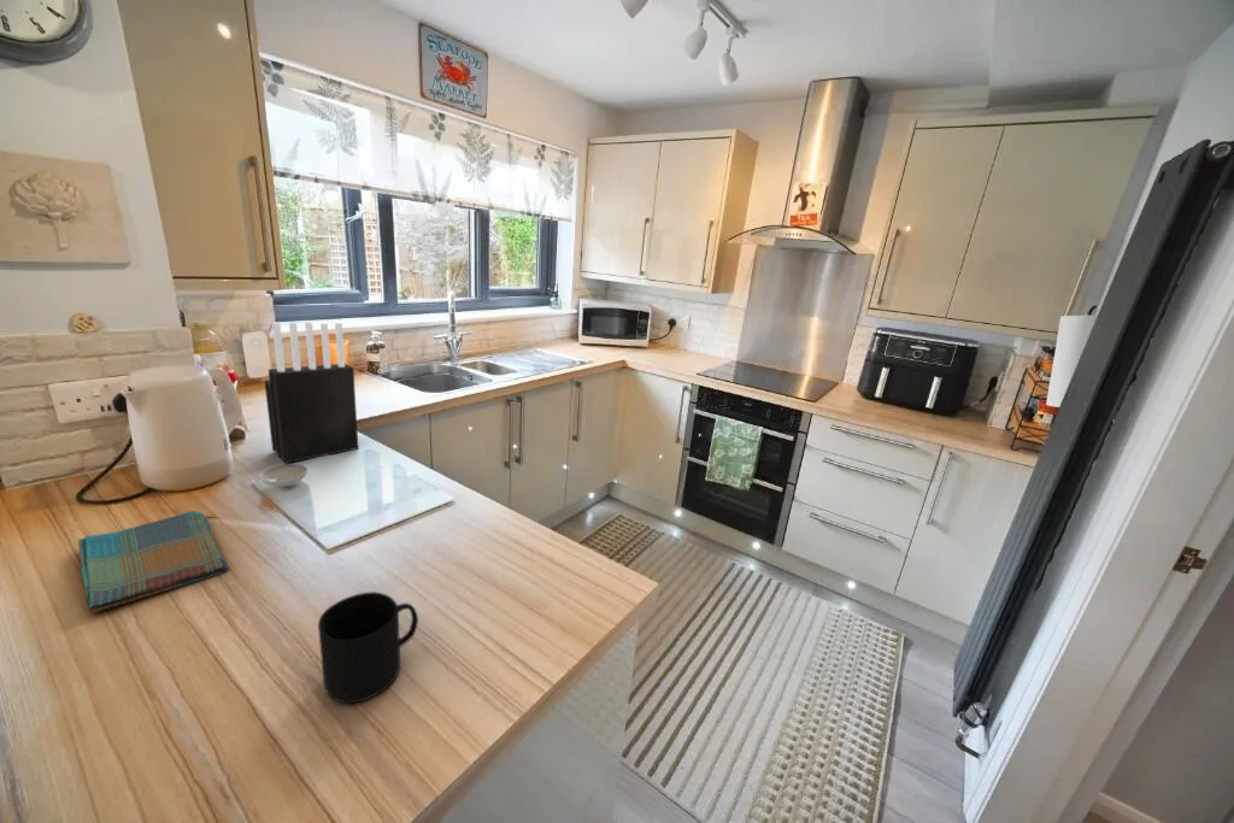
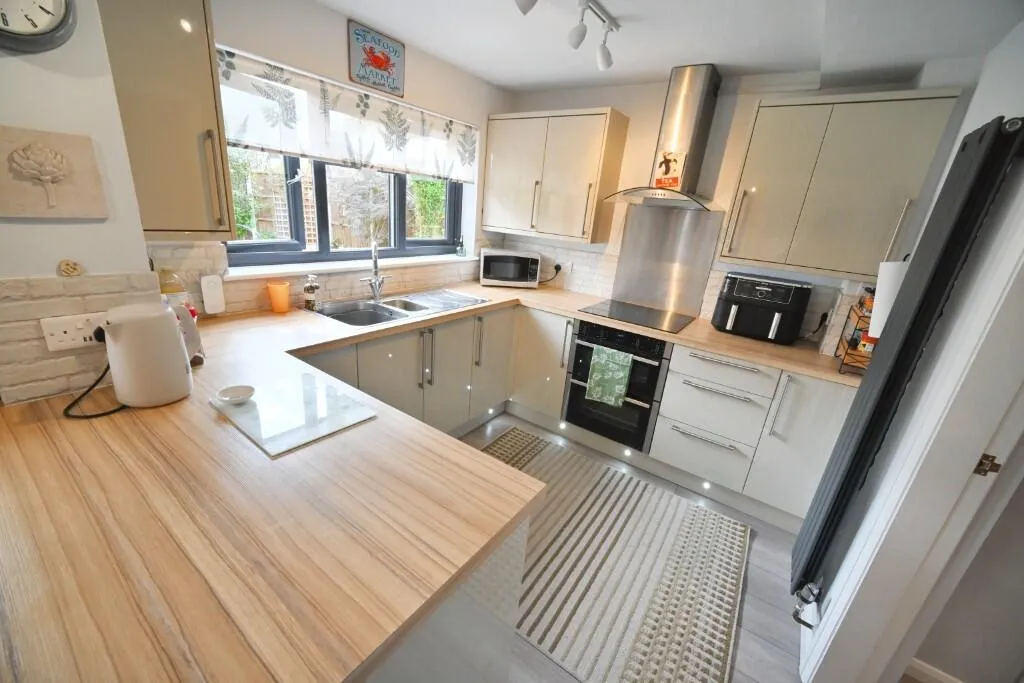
- dish towel [77,510,229,615]
- mug [317,590,419,705]
- knife block [263,321,359,465]
